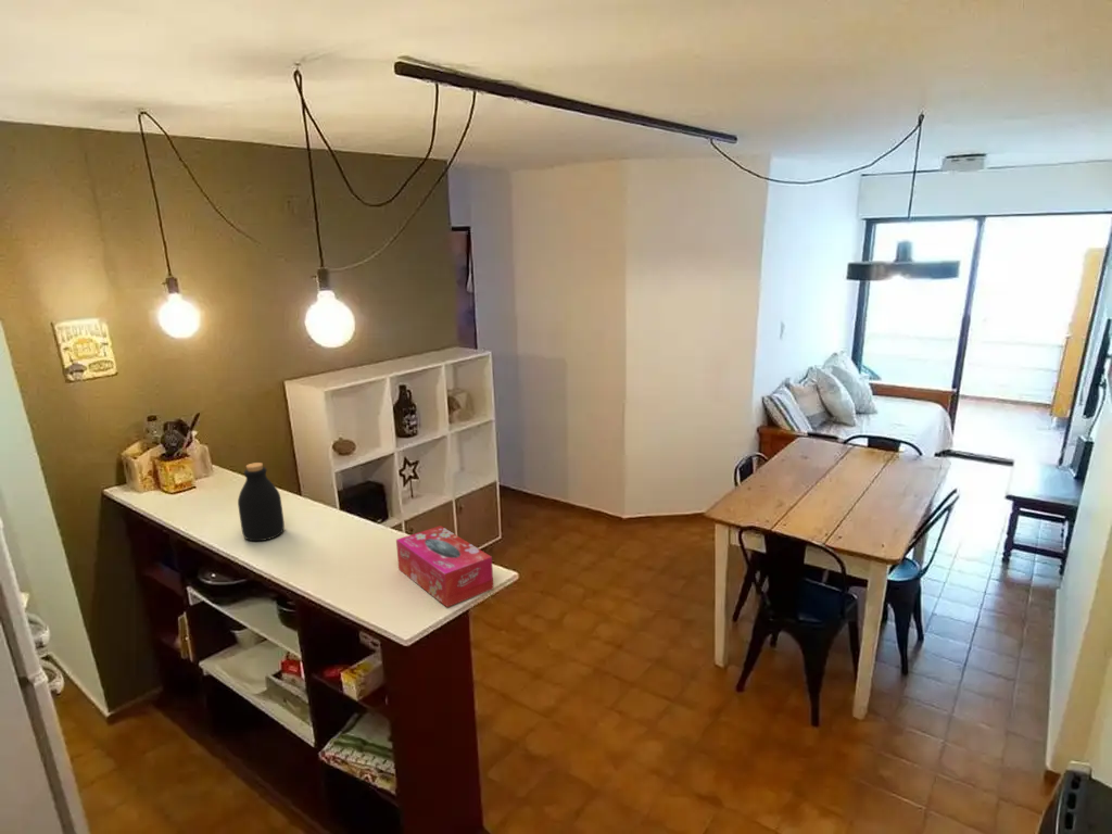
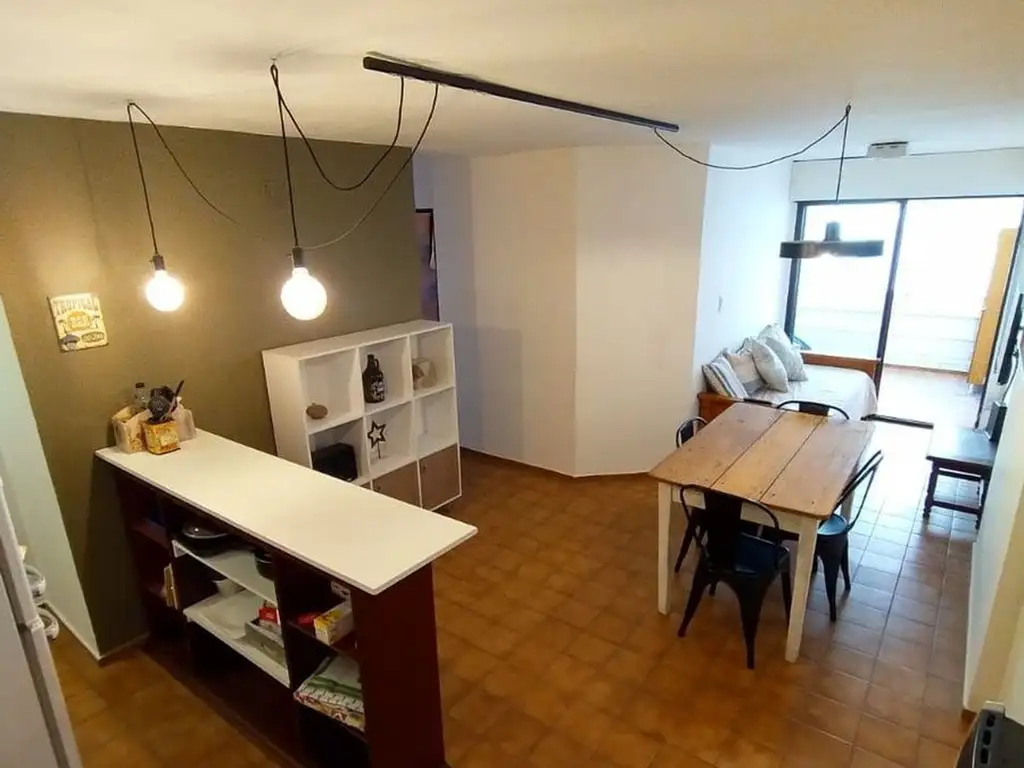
- bottle [237,462,286,542]
- tissue box [395,525,494,608]
